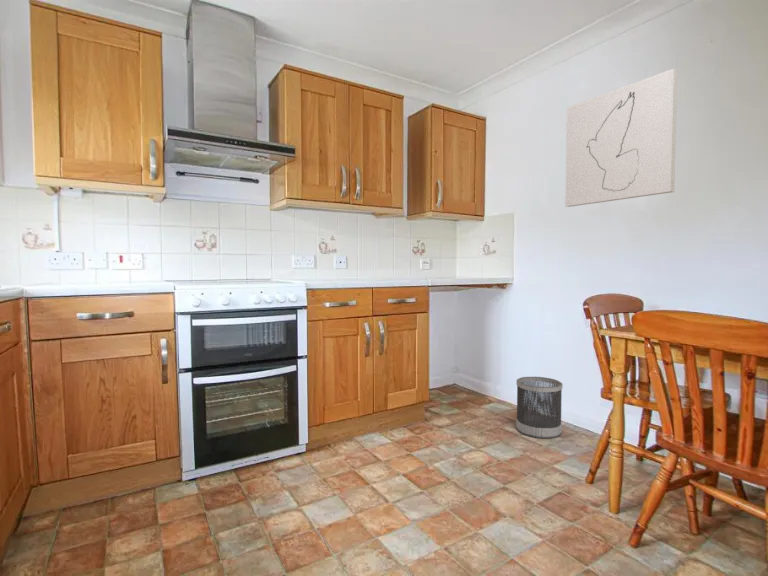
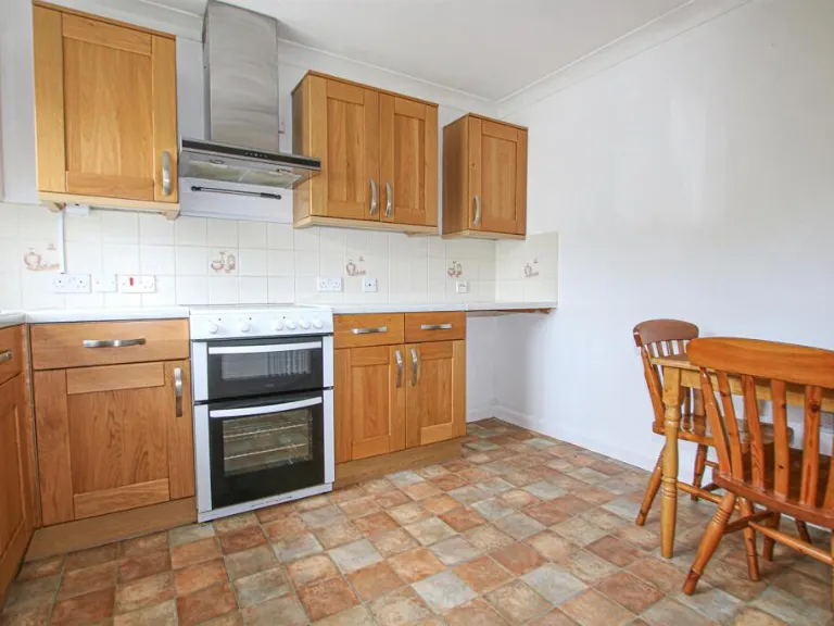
- wastebasket [515,376,564,439]
- wall art [564,68,679,208]
